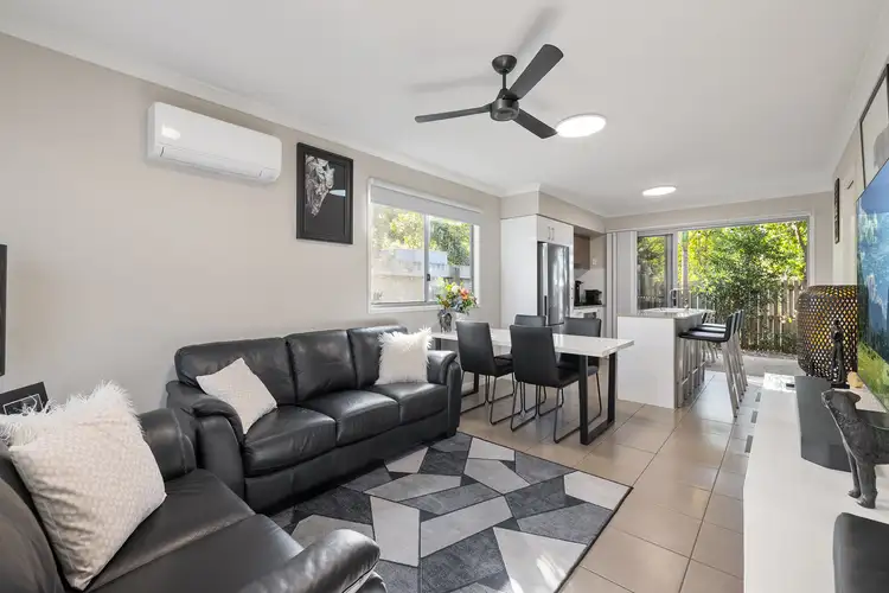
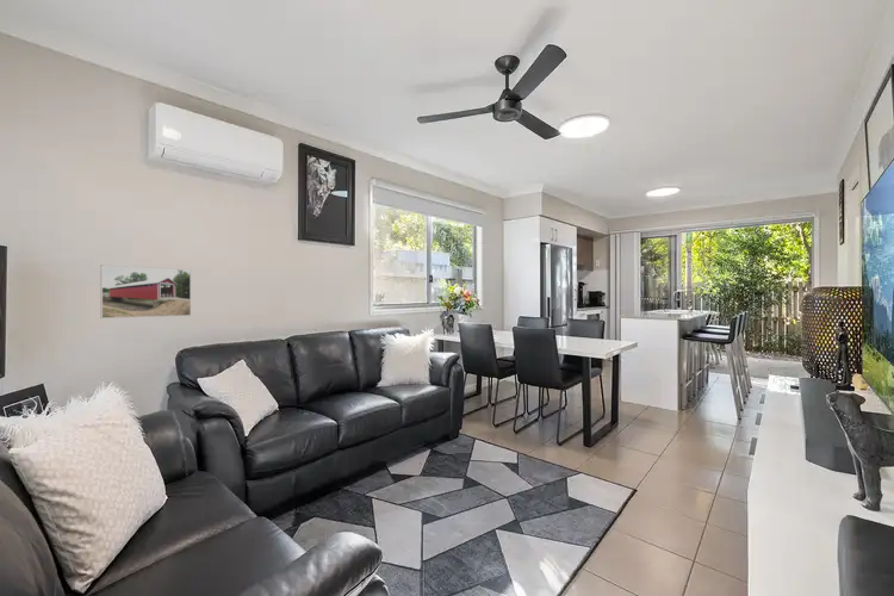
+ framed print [99,263,192,319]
